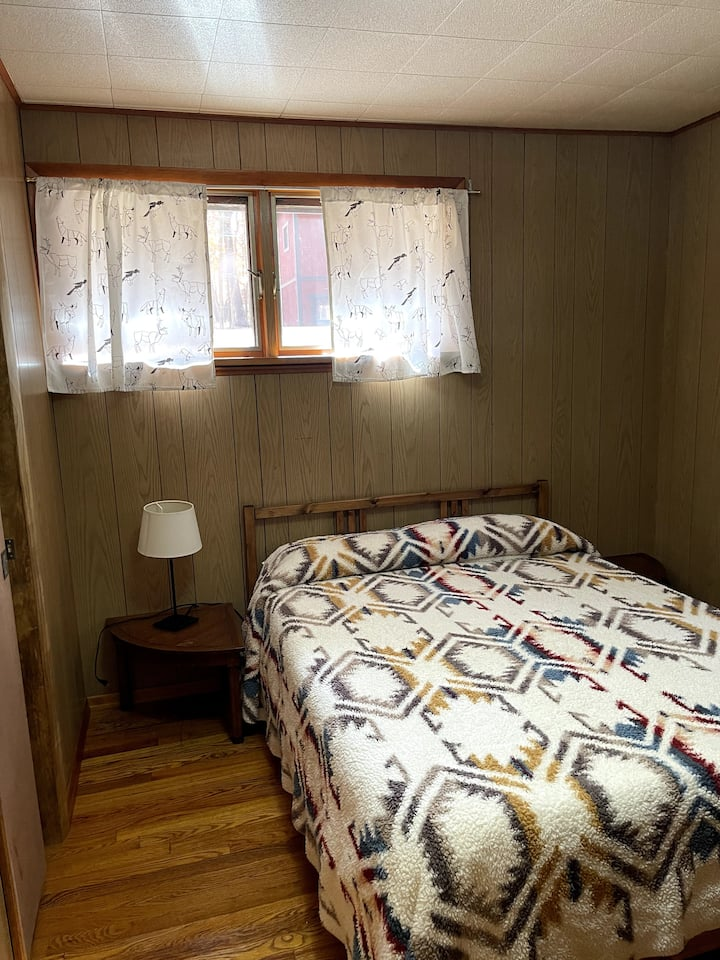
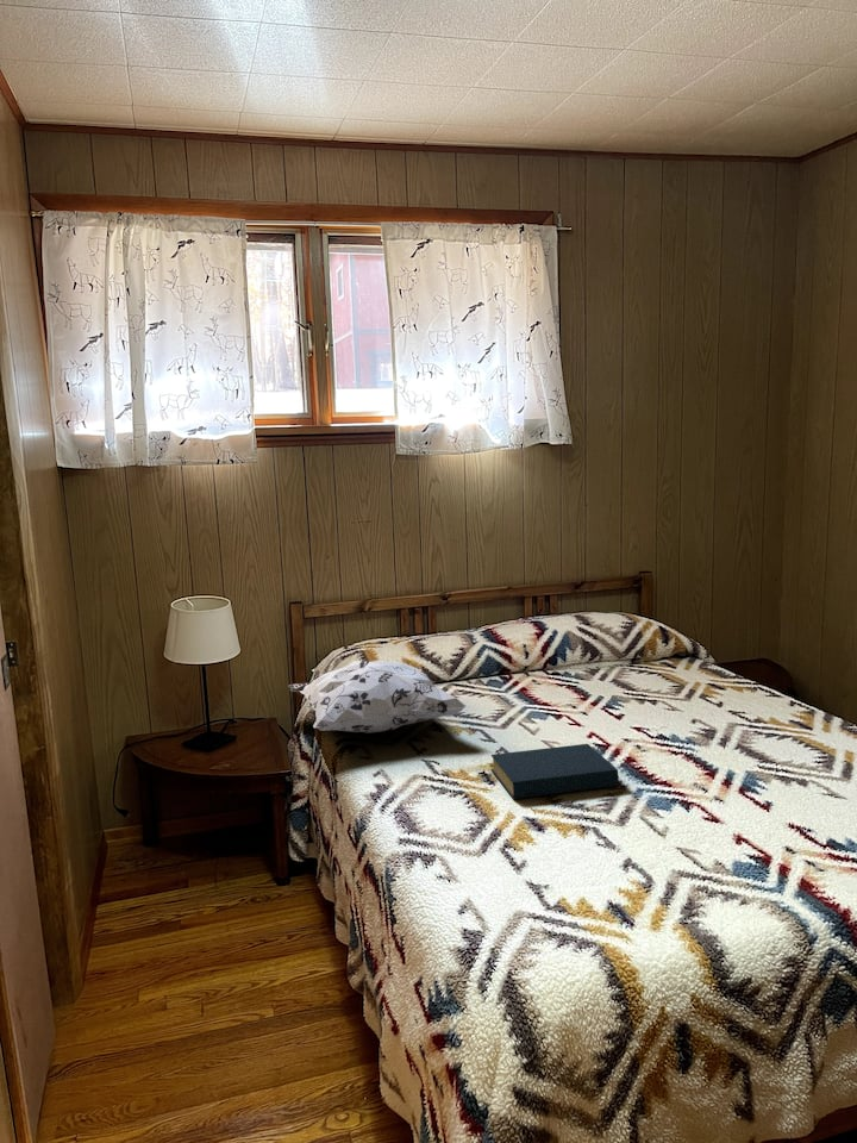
+ hardback book [490,743,620,800]
+ decorative pillow [287,660,469,735]
